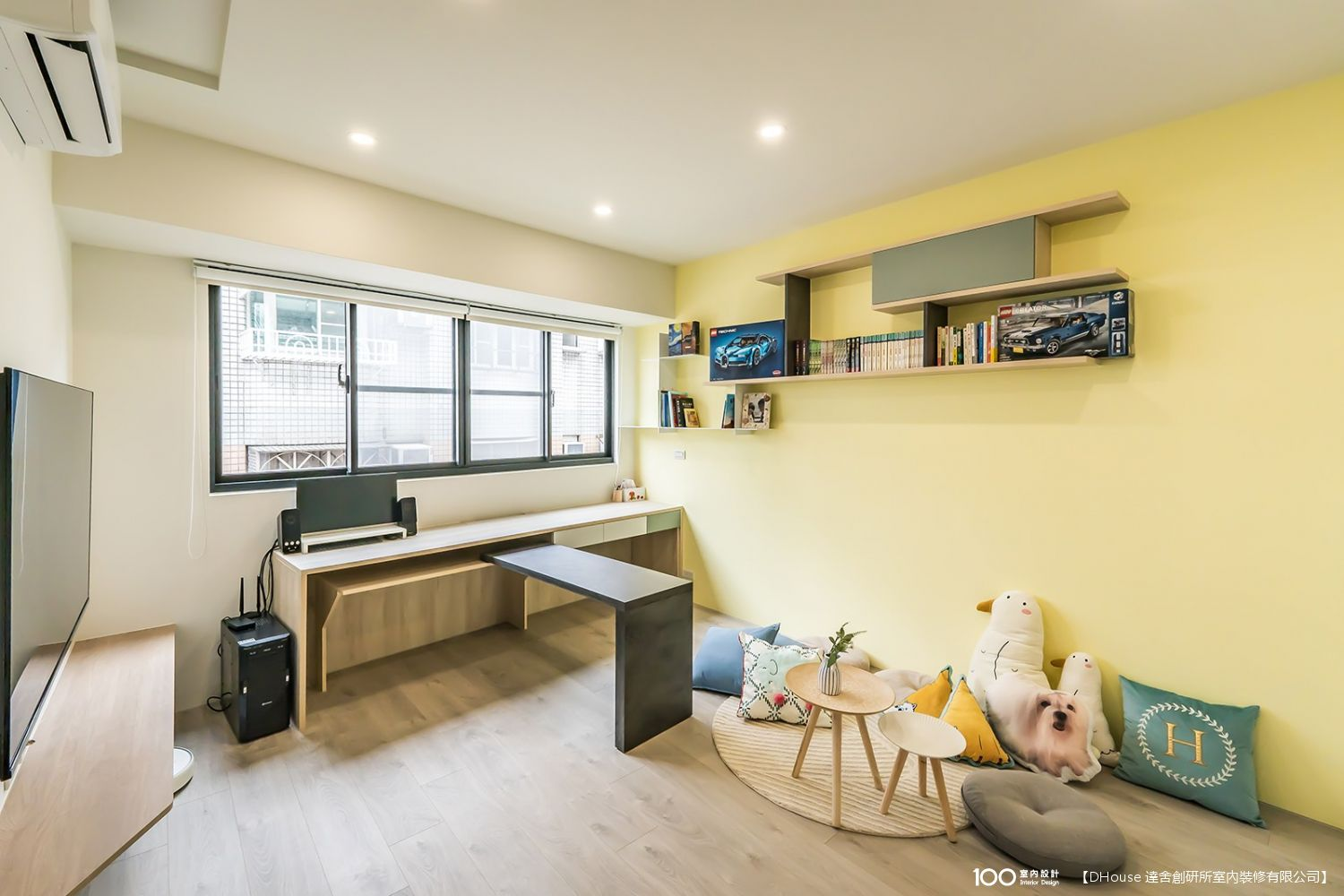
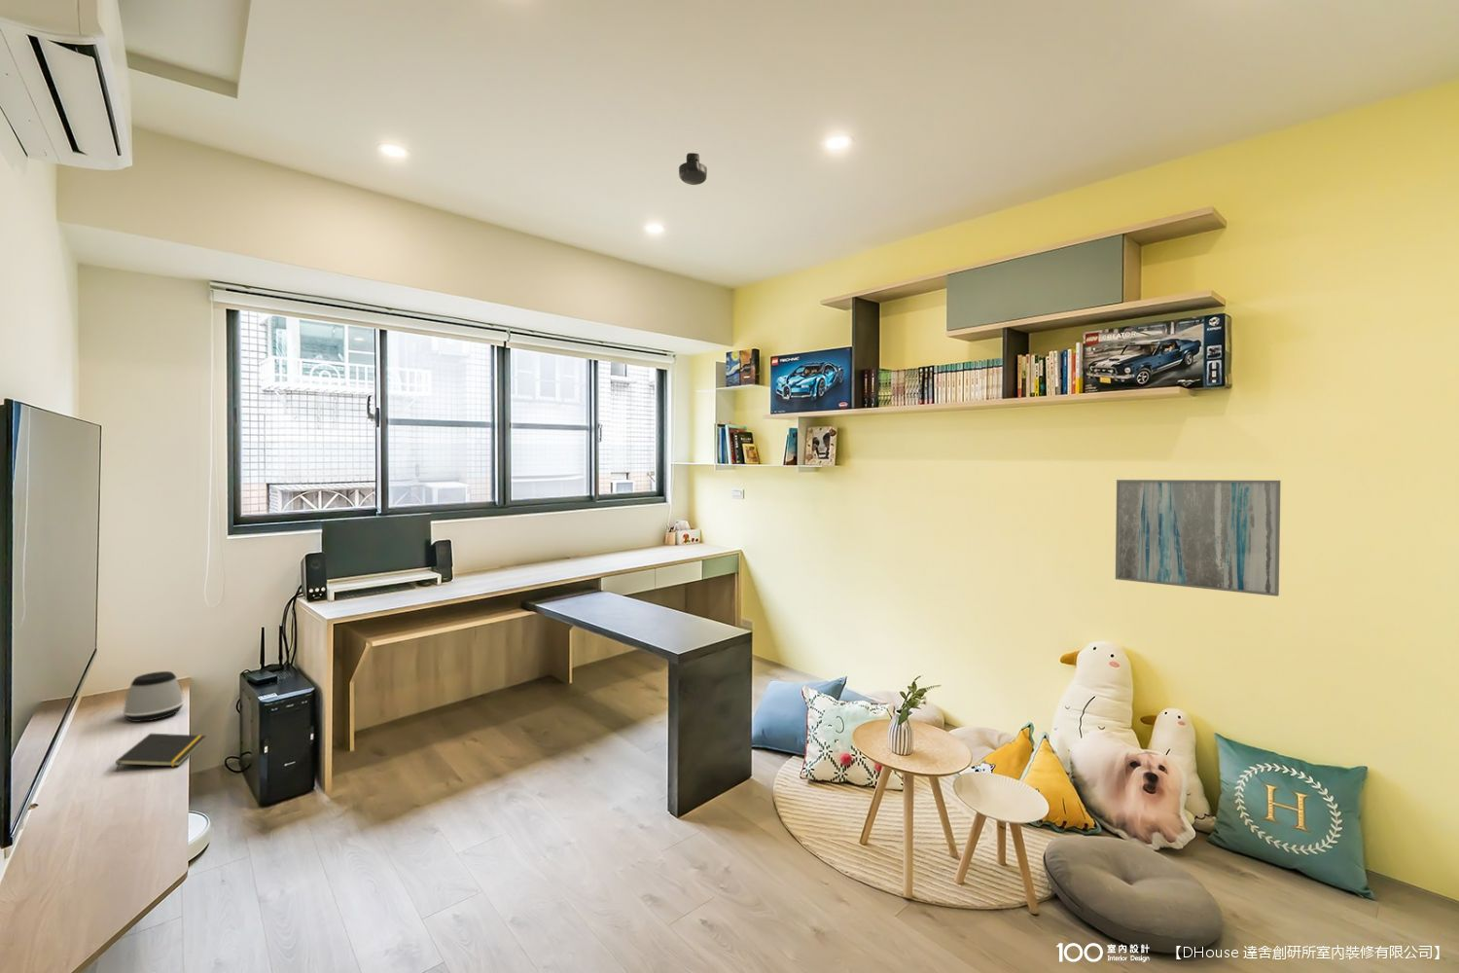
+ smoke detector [678,152,708,186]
+ speaker [122,670,185,723]
+ notepad [115,733,207,773]
+ wall art [1115,479,1281,597]
